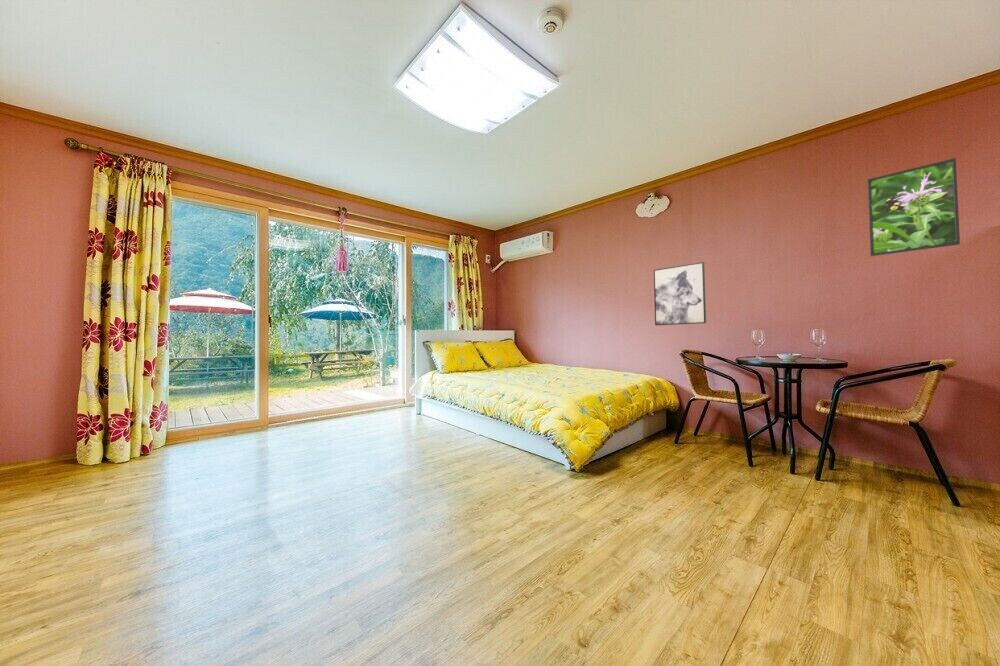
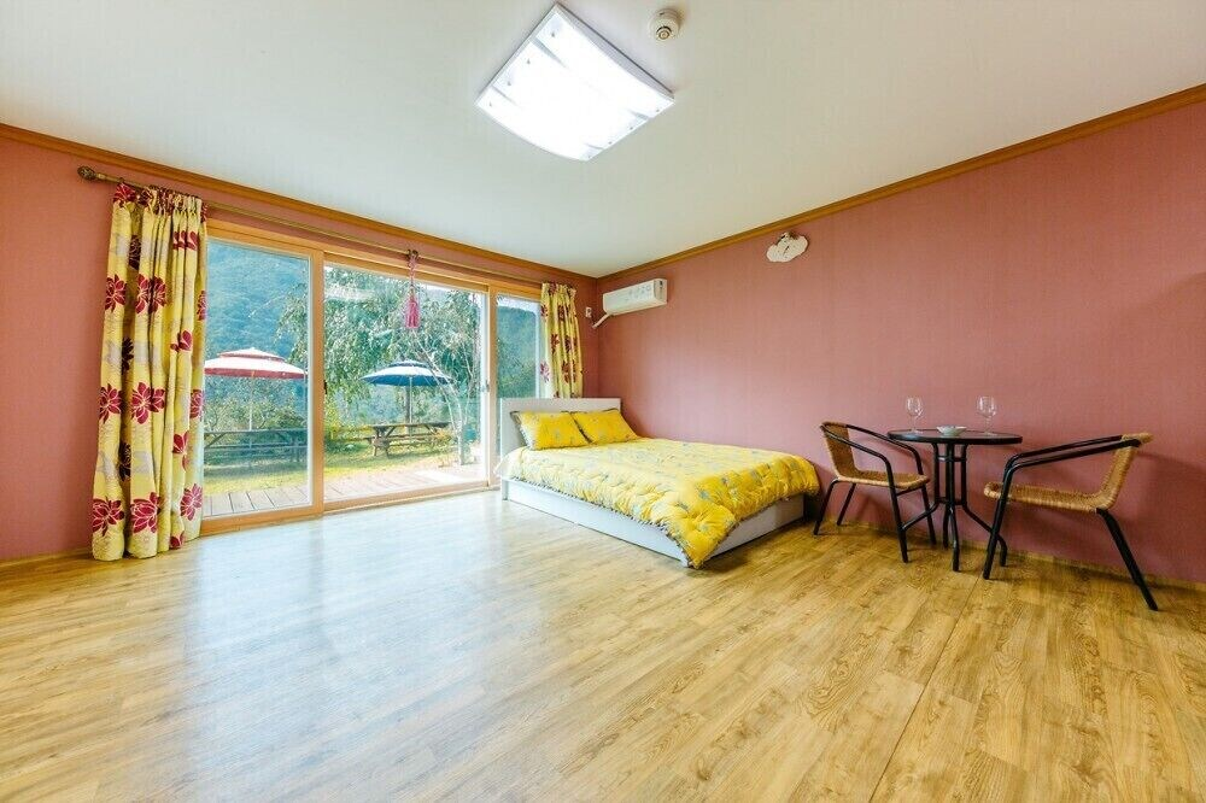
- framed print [866,157,961,257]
- wall art [653,261,707,326]
